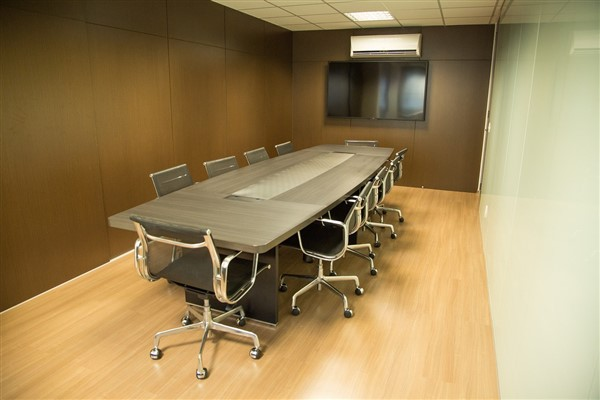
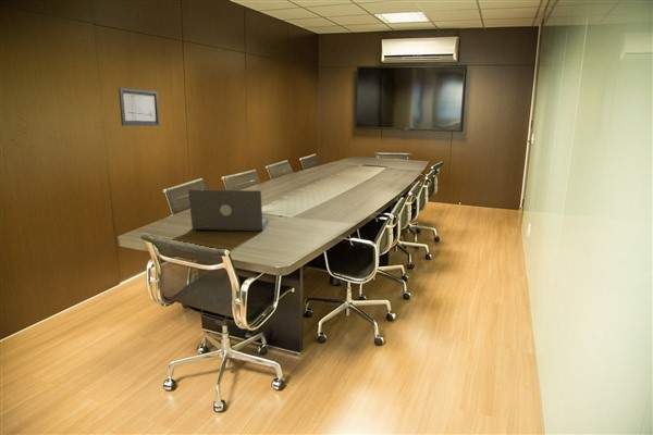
+ laptop [187,188,270,232]
+ wall art [118,87,161,127]
